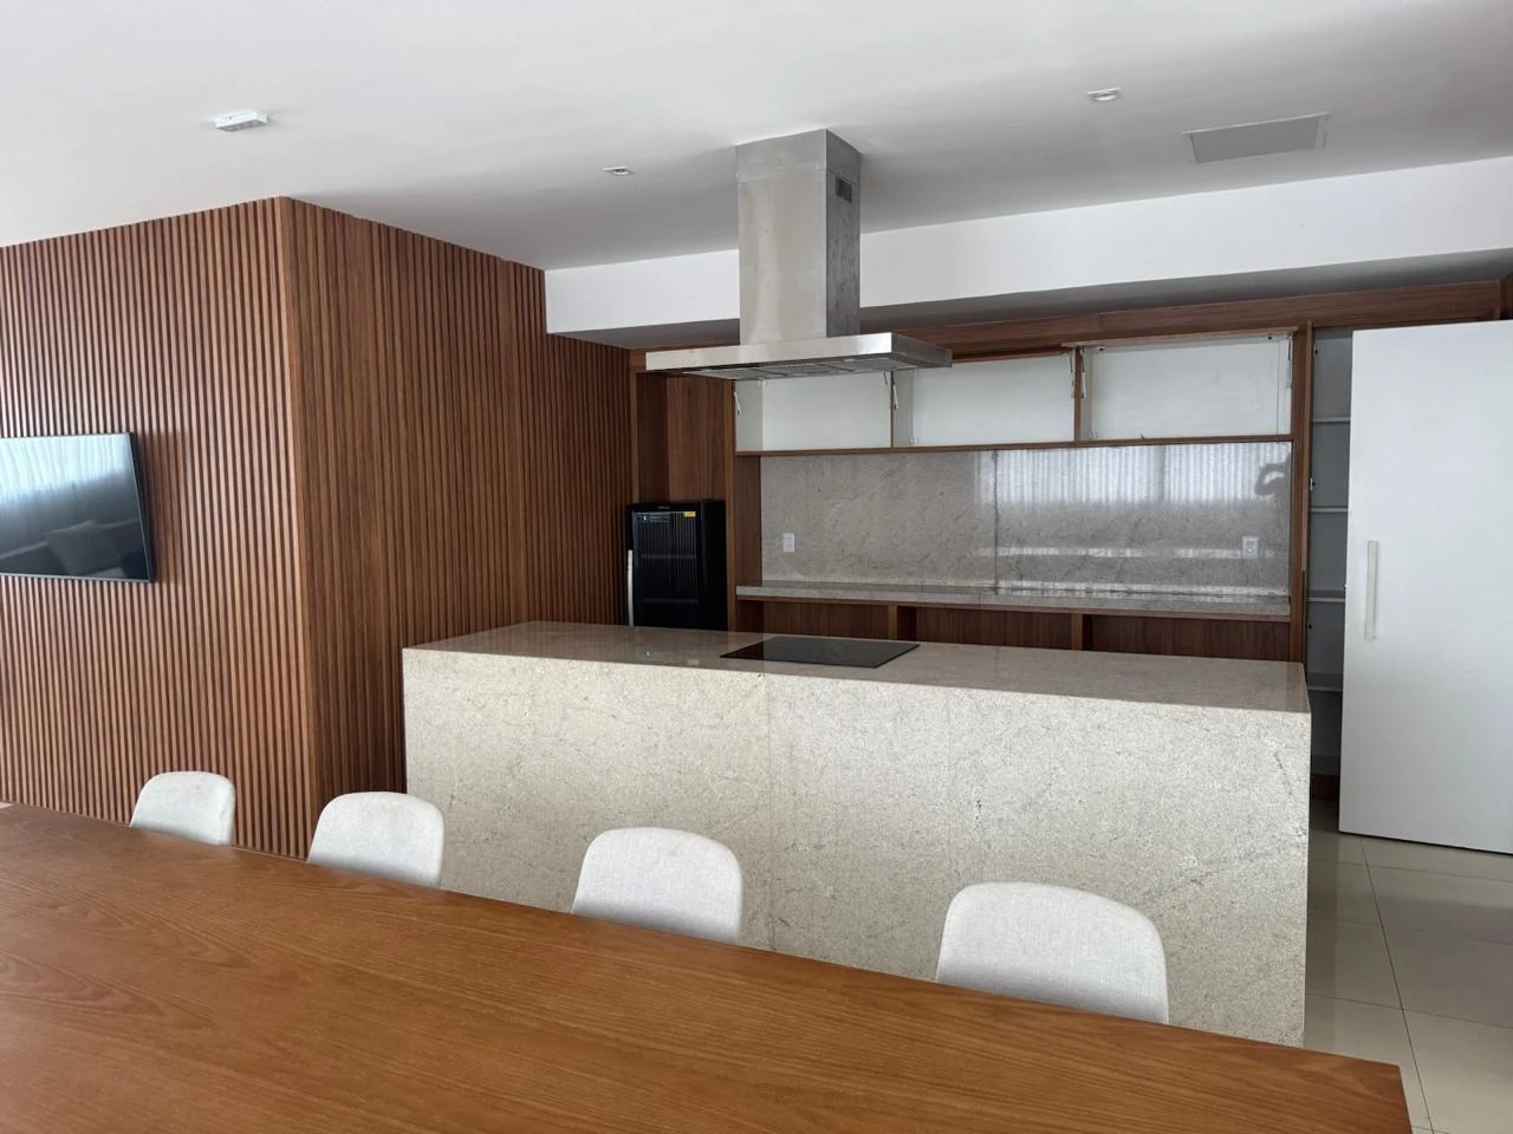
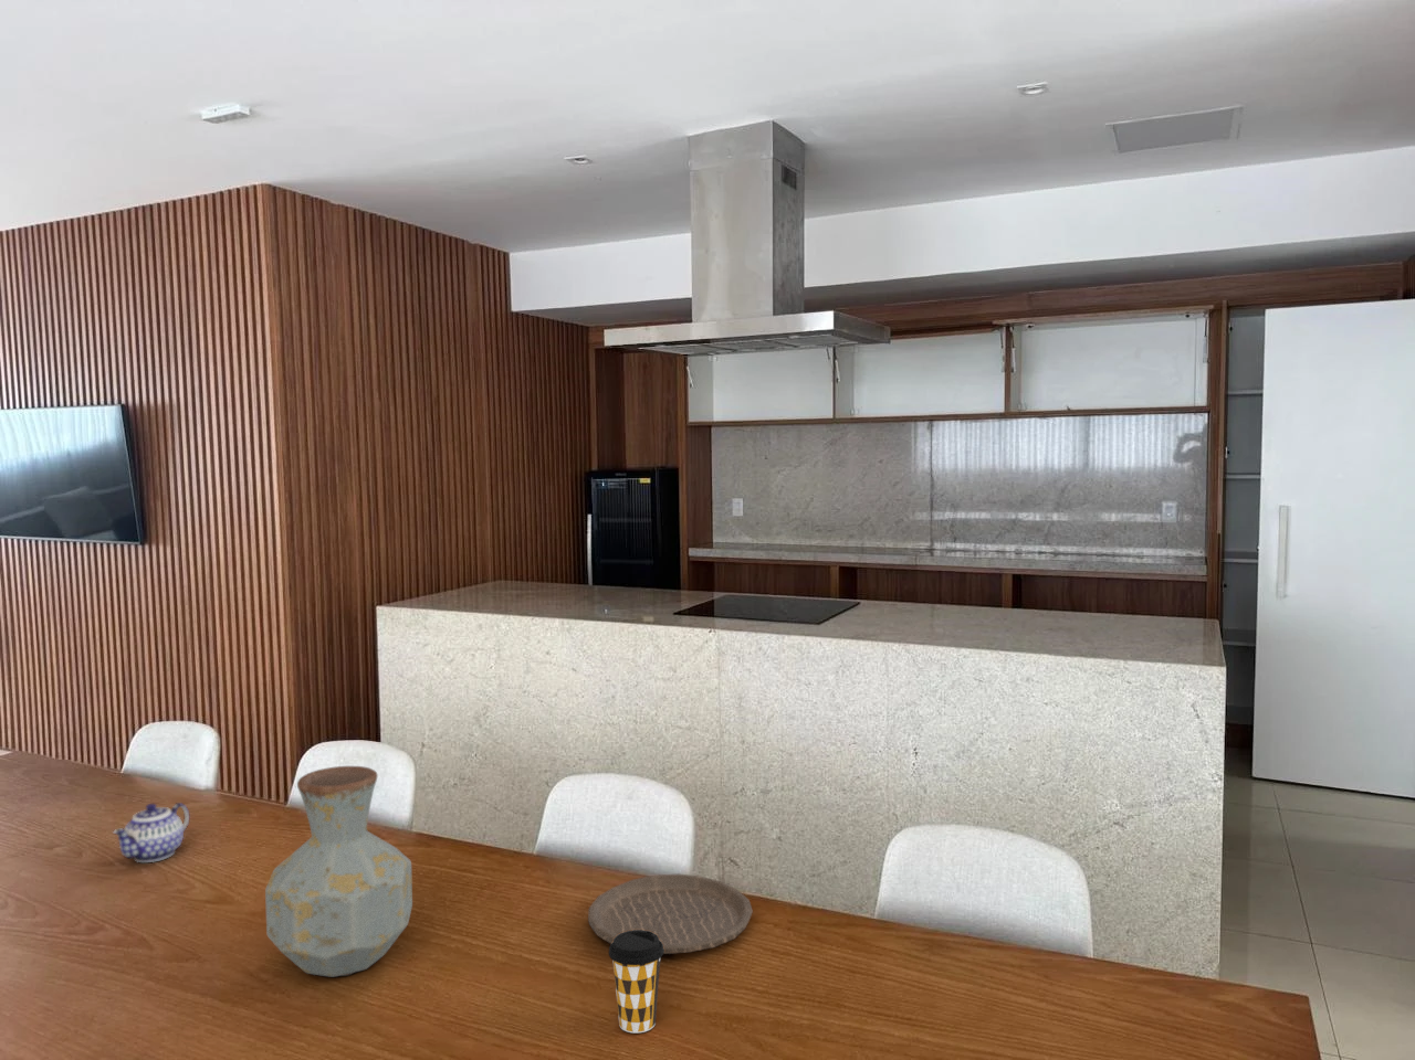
+ teapot [111,802,191,863]
+ vase [264,765,413,979]
+ coffee cup [608,930,664,1033]
+ plate [587,873,754,955]
